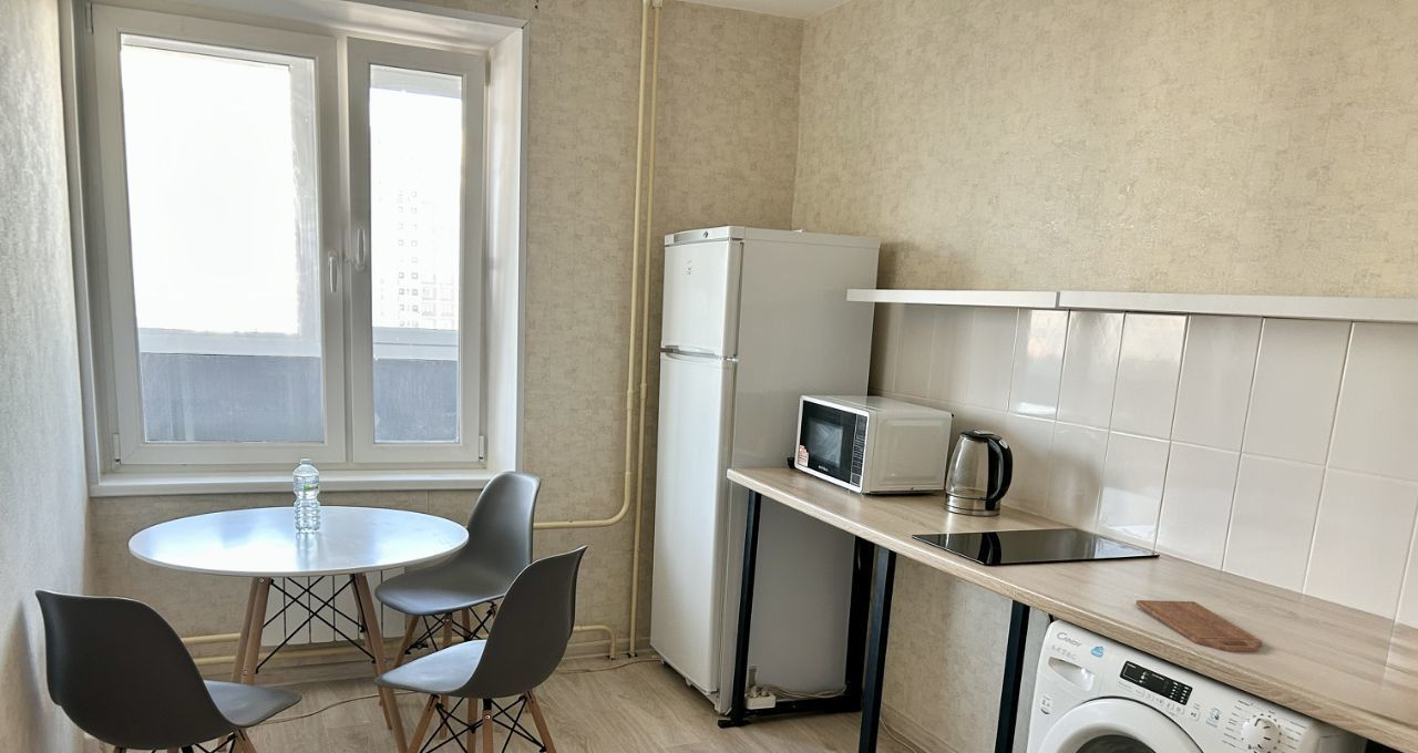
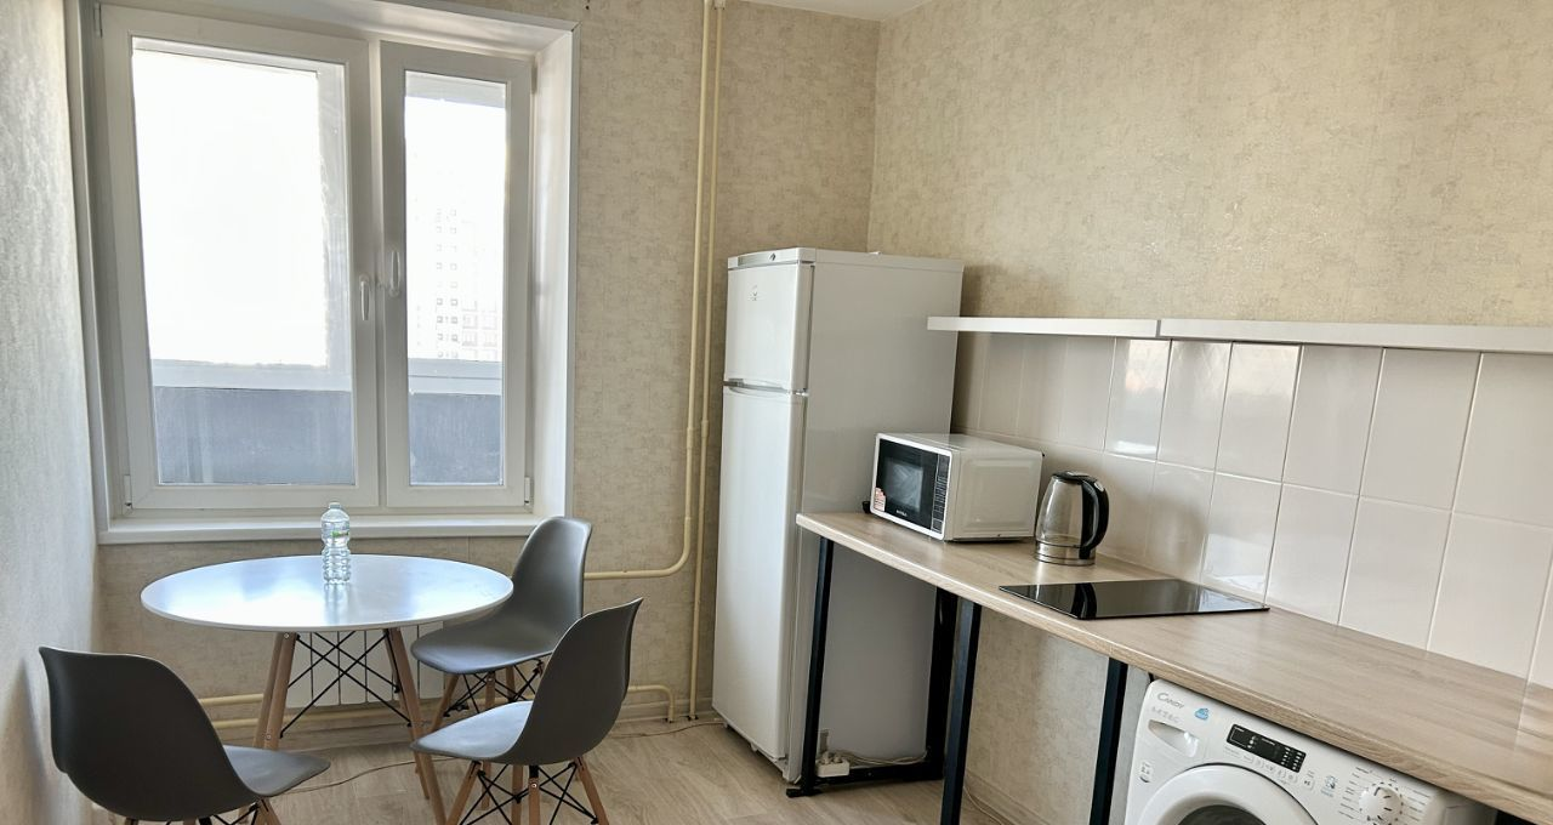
- cutting board [1136,599,1263,653]
